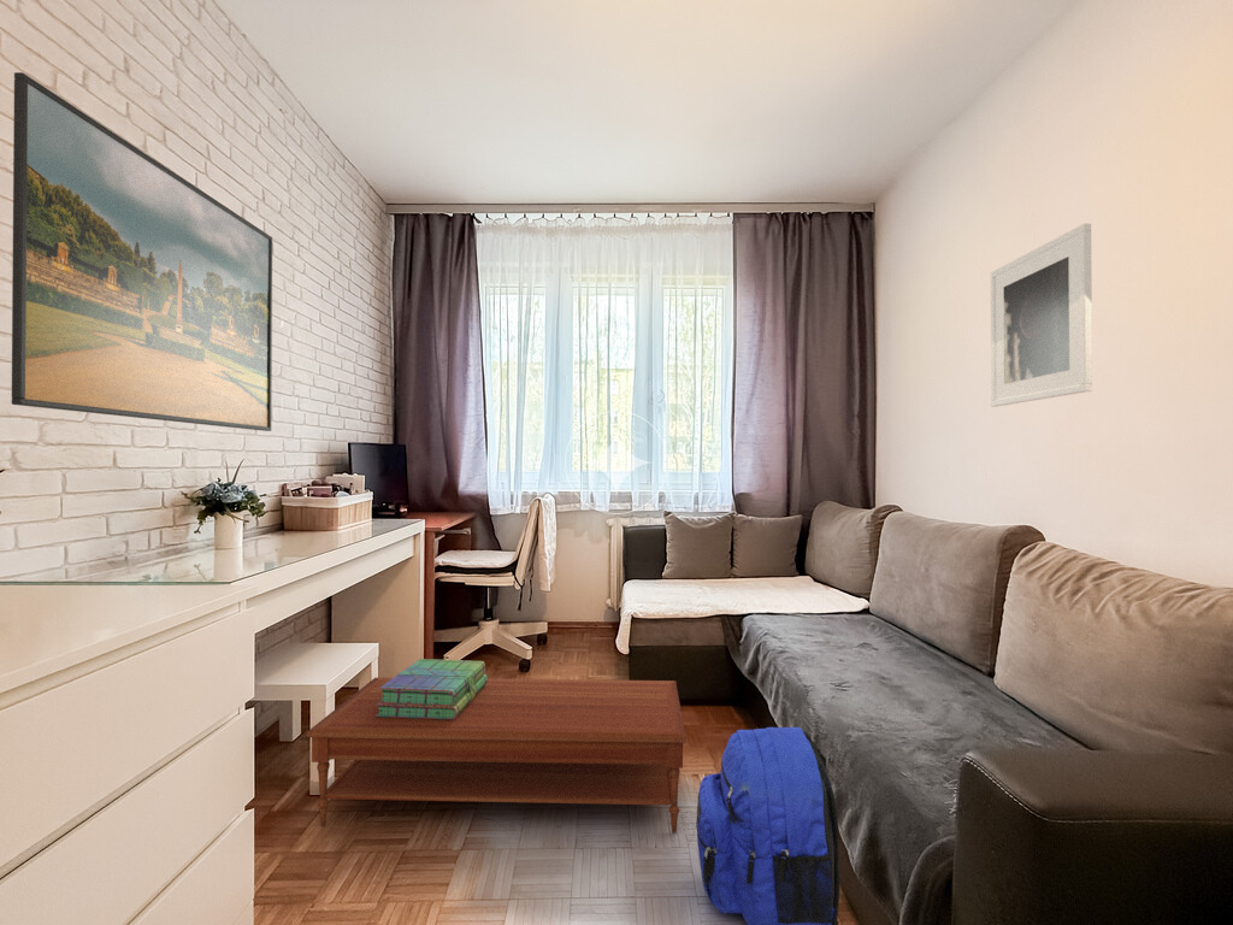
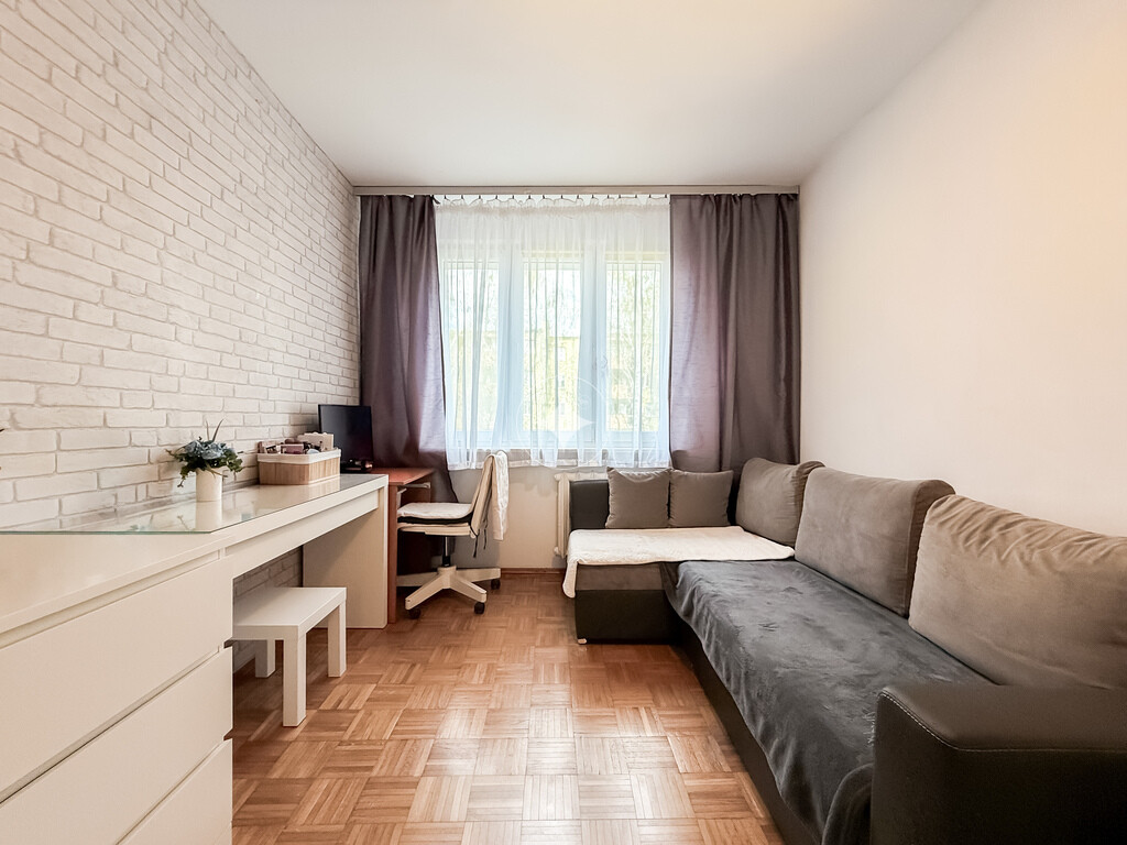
- stack of books [376,658,489,720]
- backpack [695,726,840,925]
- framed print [11,71,273,432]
- coffee table [306,677,688,835]
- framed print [990,223,1093,408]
